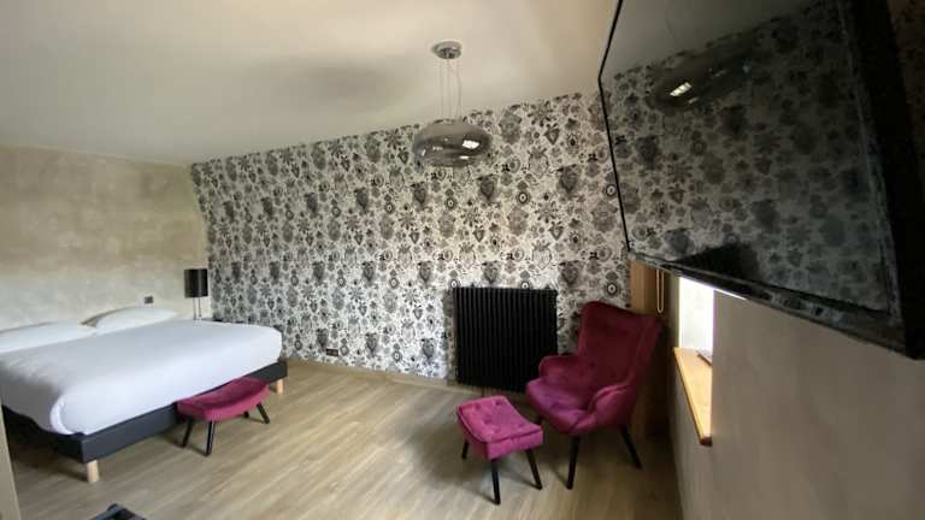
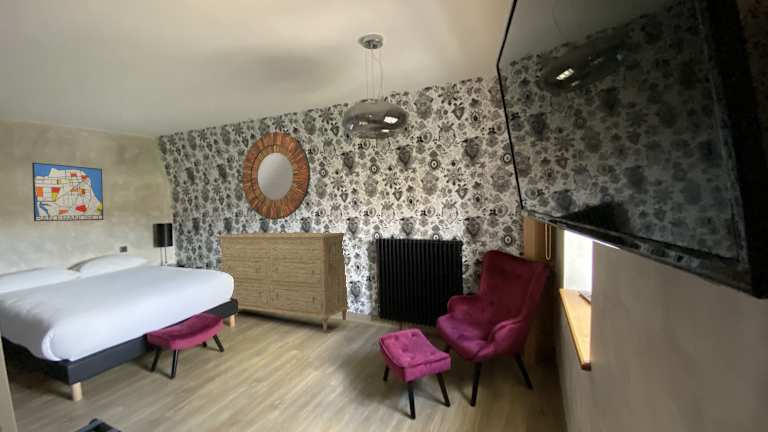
+ dresser [217,231,350,331]
+ wall art [31,162,104,222]
+ home mirror [241,131,311,221]
